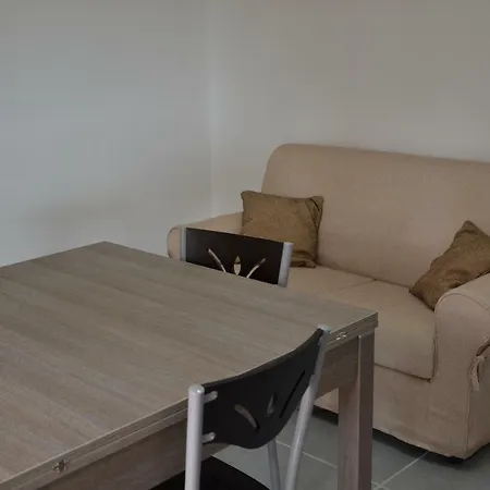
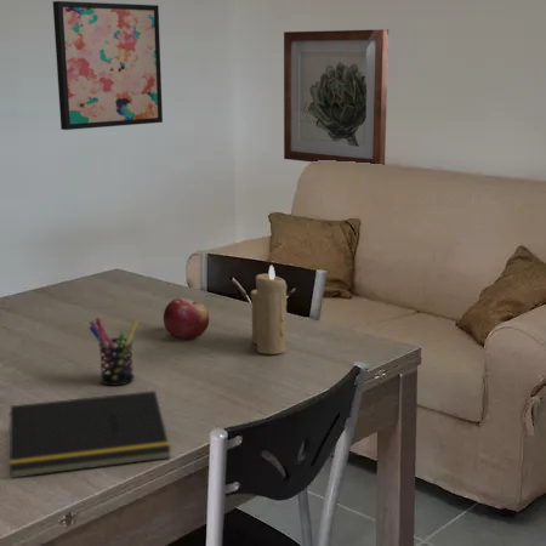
+ candle [250,265,288,356]
+ wall art [283,28,389,166]
+ notepad [7,389,171,479]
+ wall art [52,0,164,131]
+ fruit [163,297,210,341]
+ pen holder [87,317,140,387]
